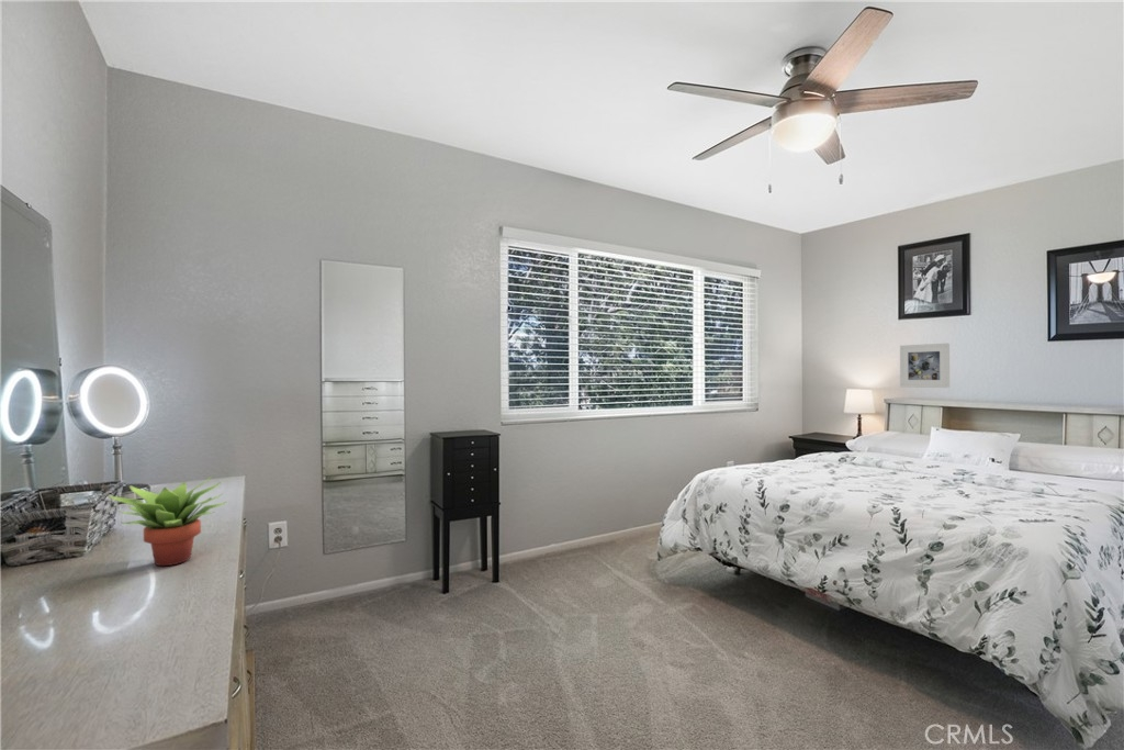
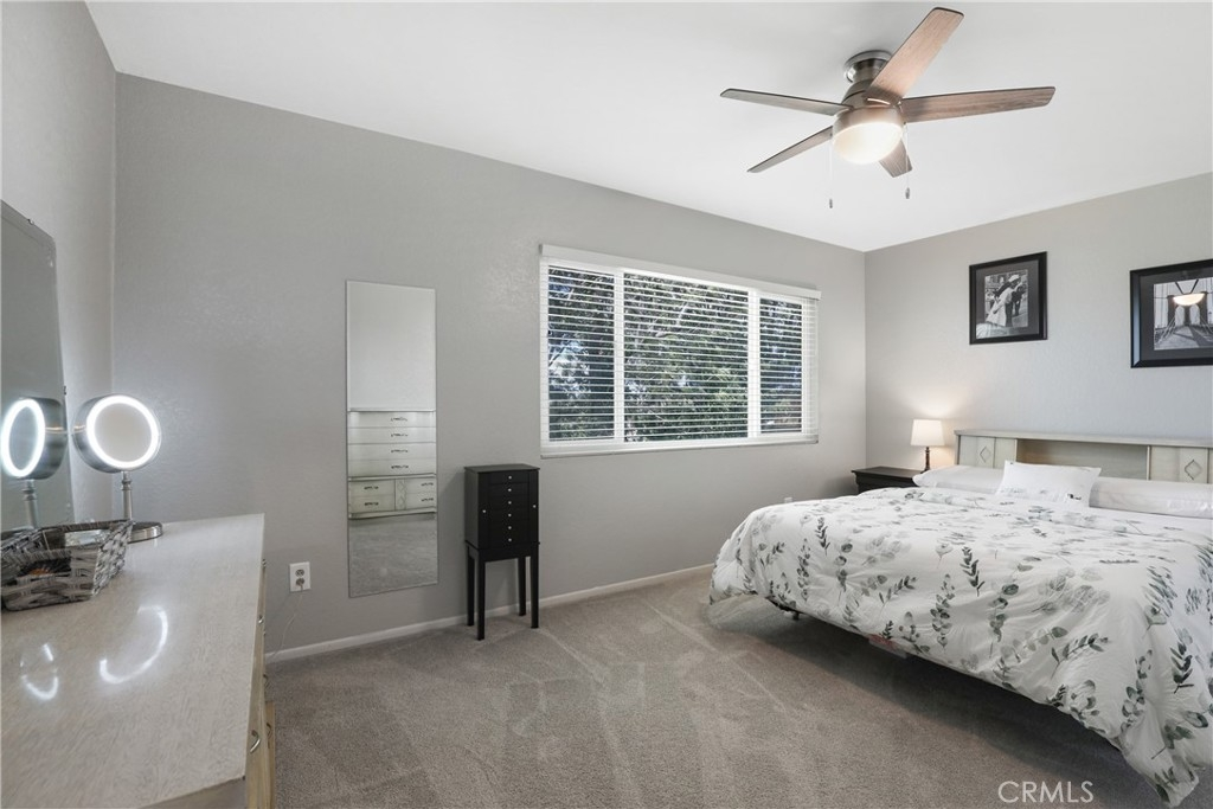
- succulent plant [106,474,228,567]
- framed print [899,343,951,389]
